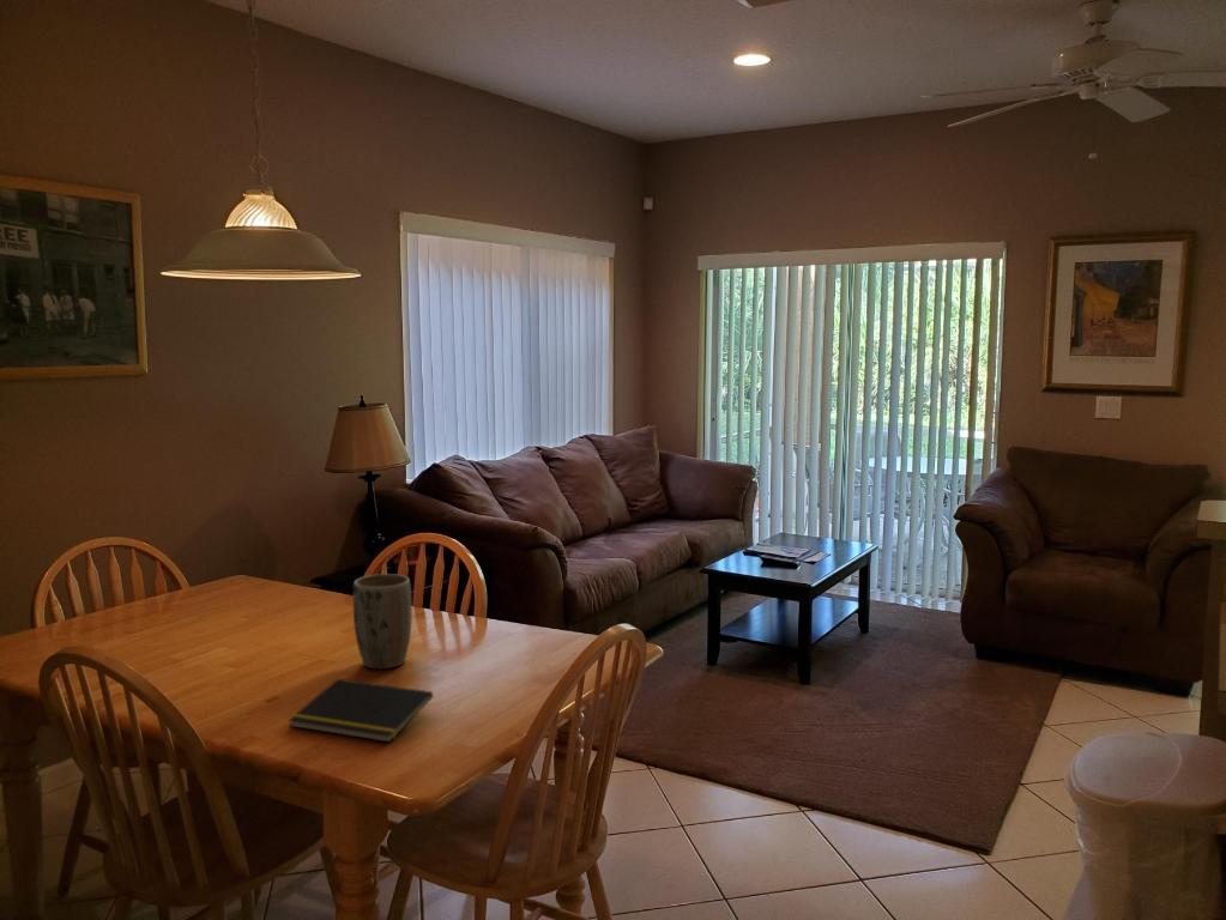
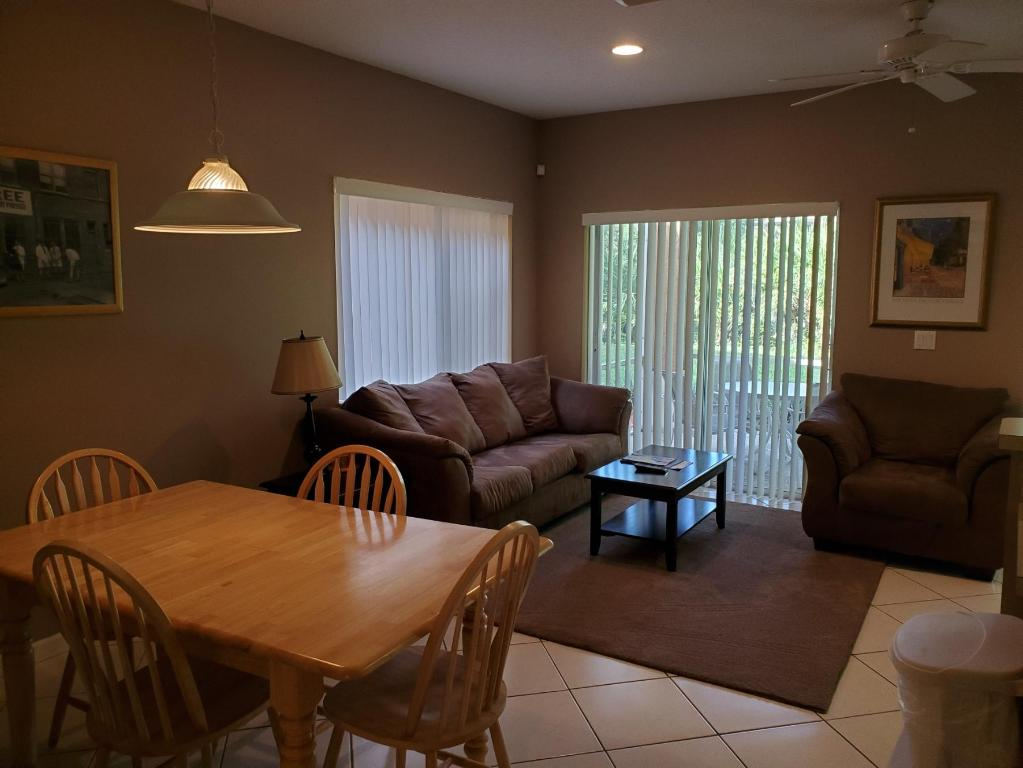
- notepad [288,678,434,744]
- plant pot [352,573,413,670]
